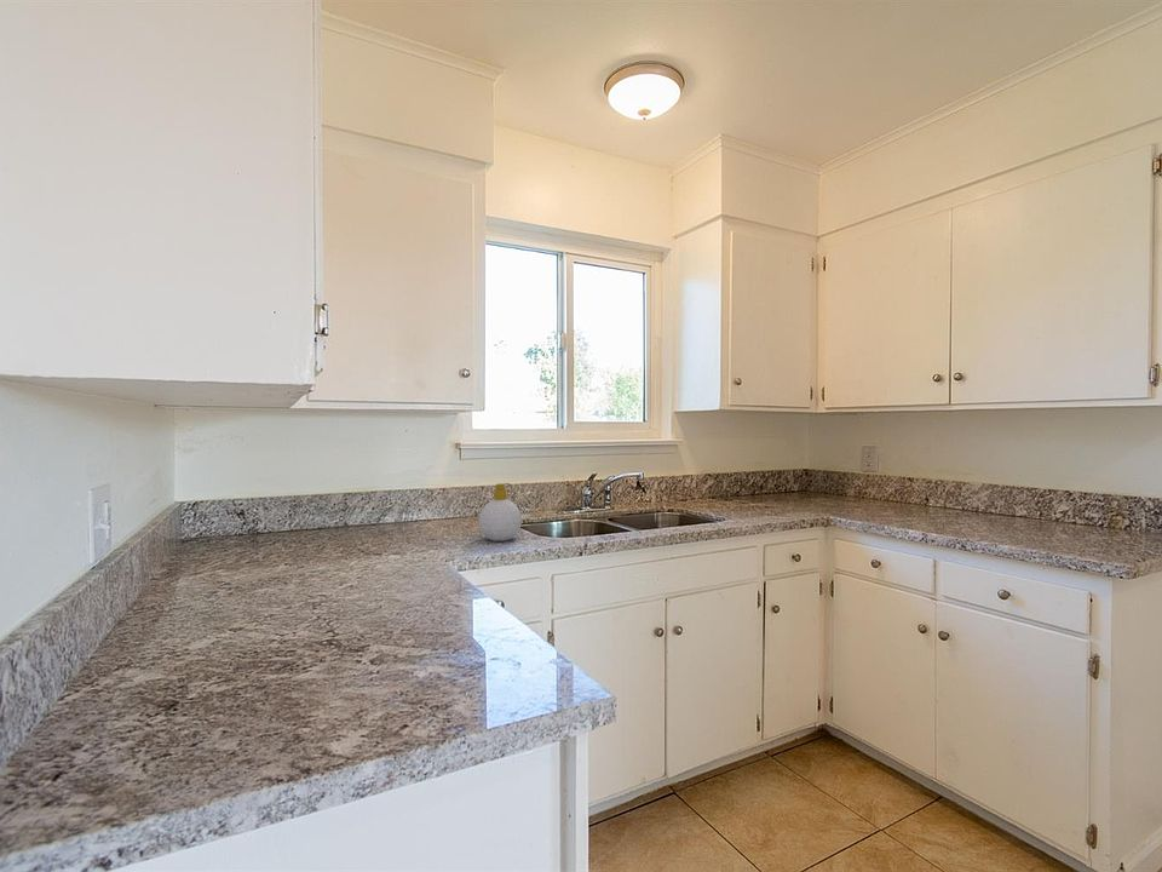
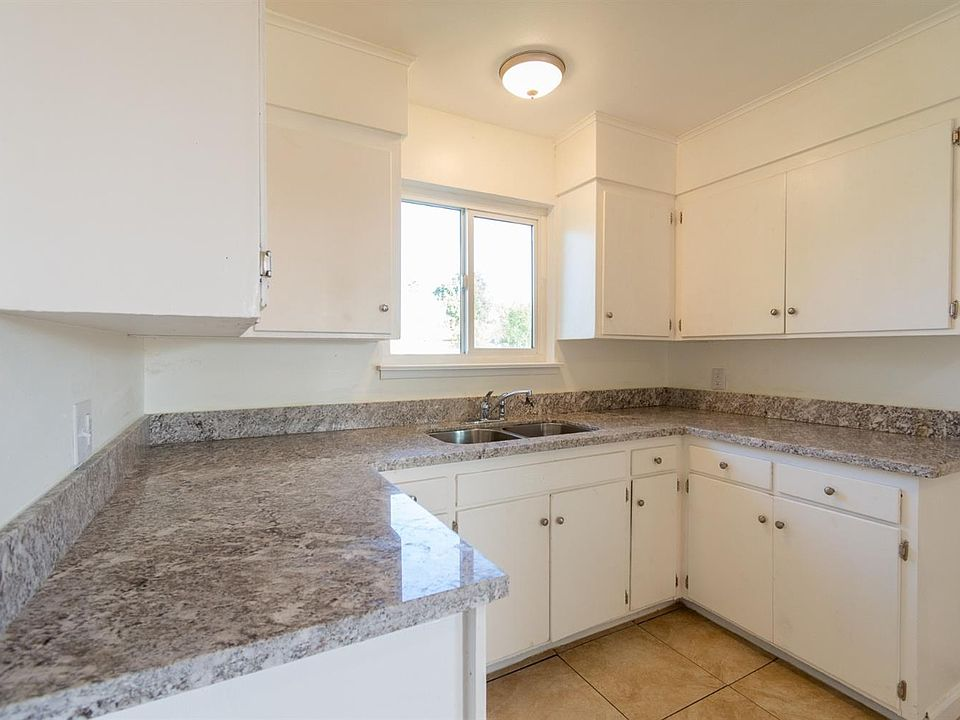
- soap bottle [478,482,523,543]
